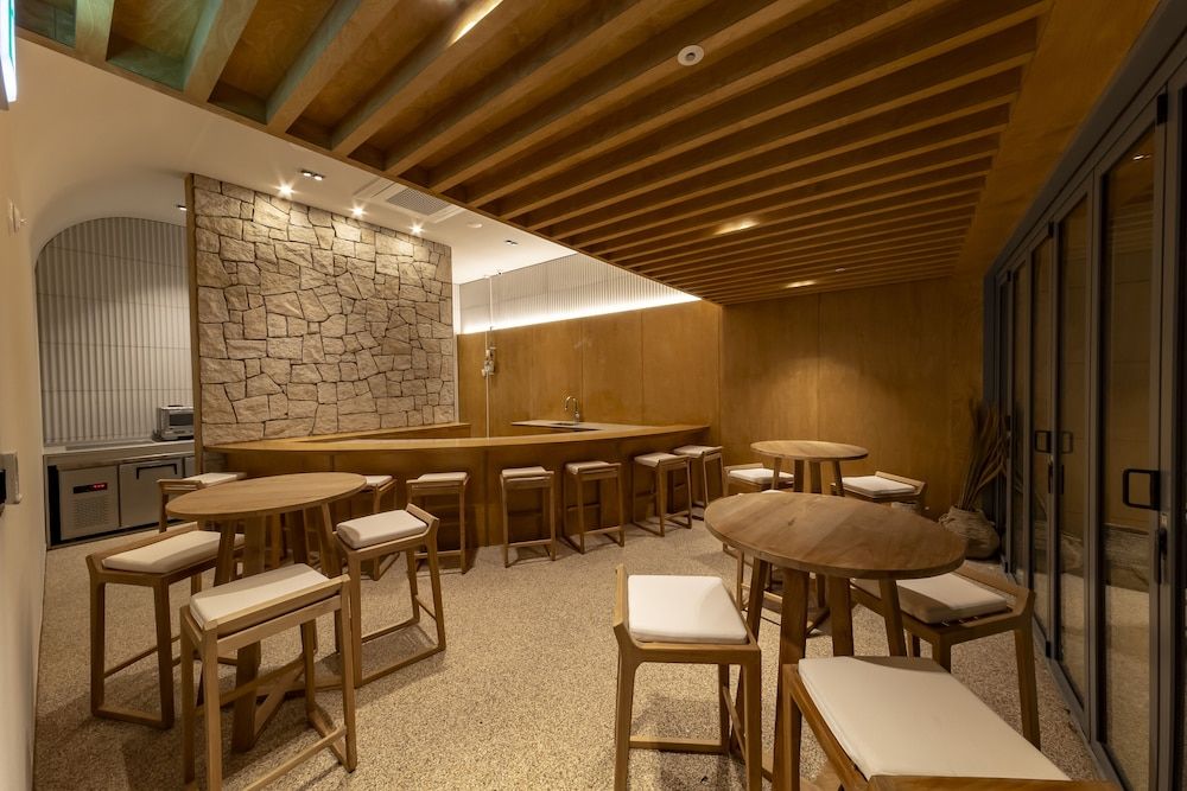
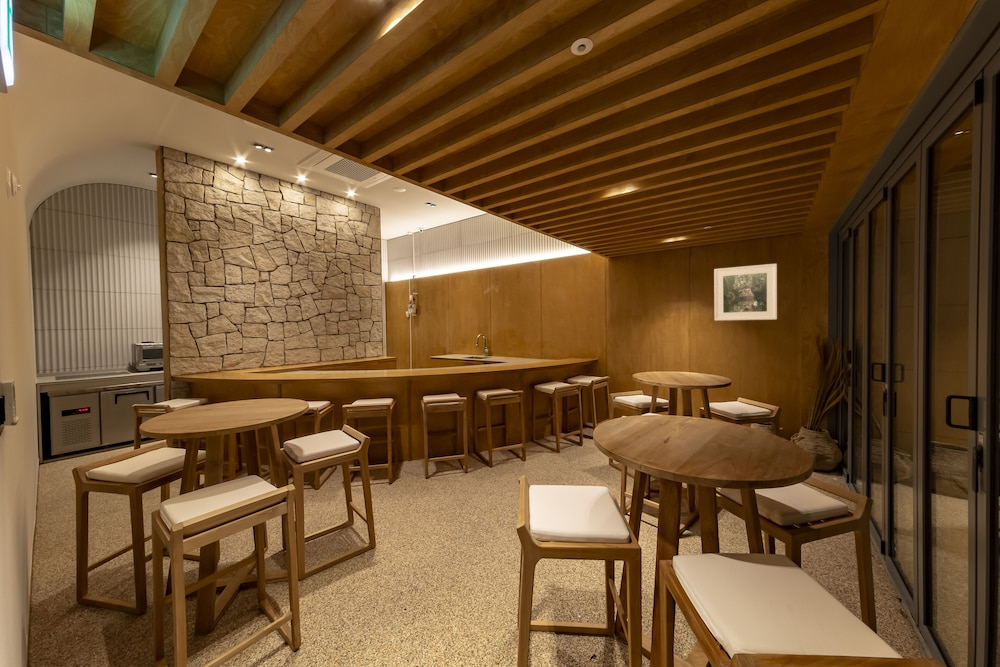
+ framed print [713,263,778,322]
